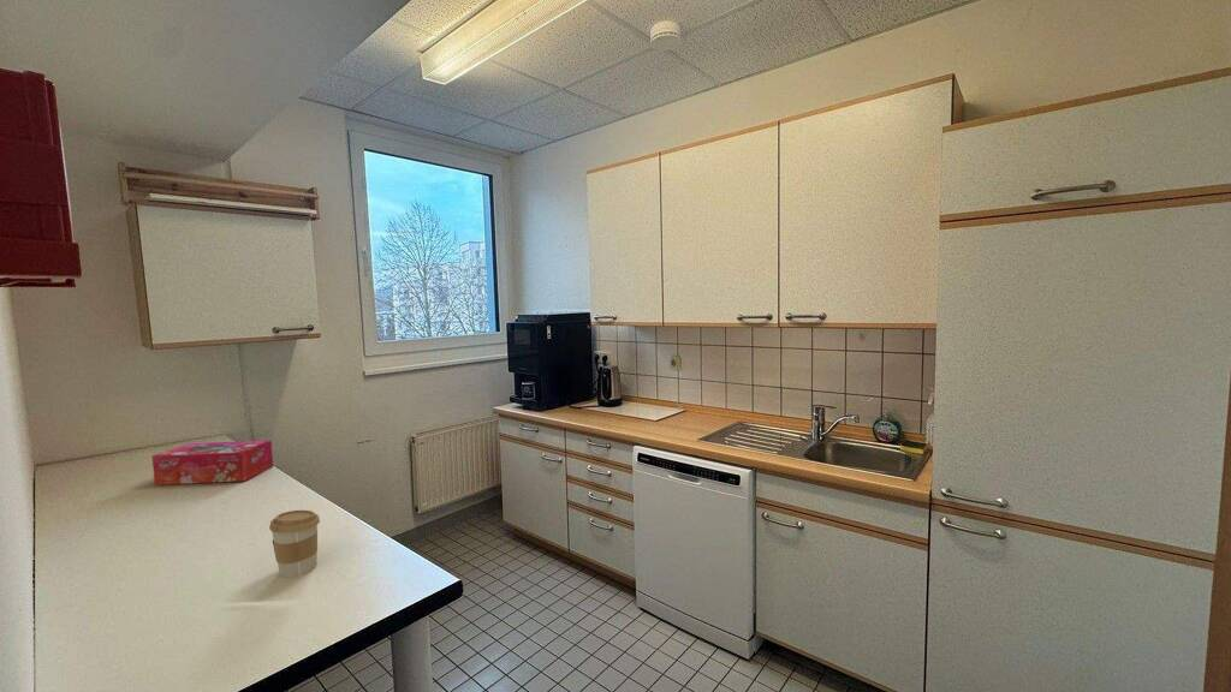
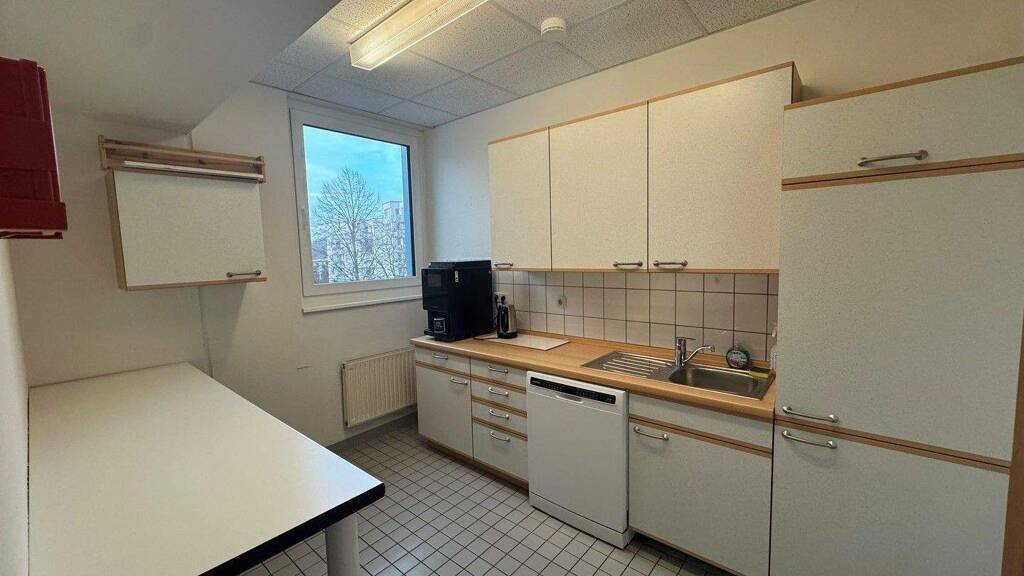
- coffee cup [268,509,321,579]
- tissue box [151,439,274,487]
